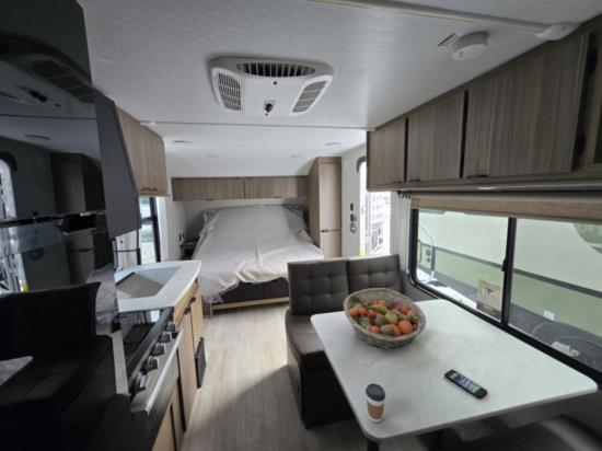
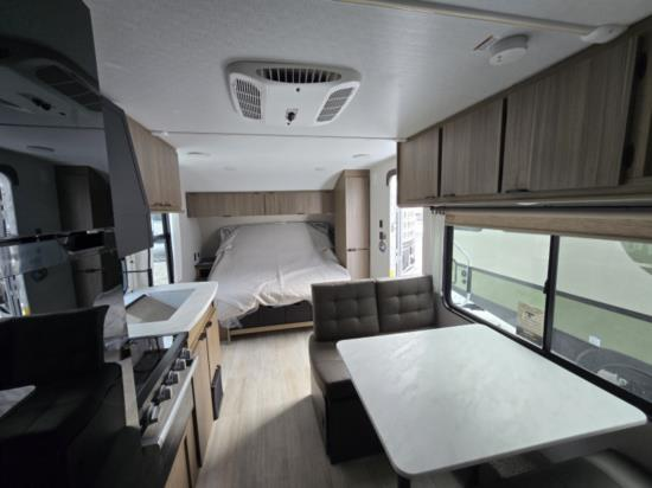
- fruit basket [343,287,427,349]
- smartphone [443,369,488,400]
- coffee cup [364,382,386,424]
